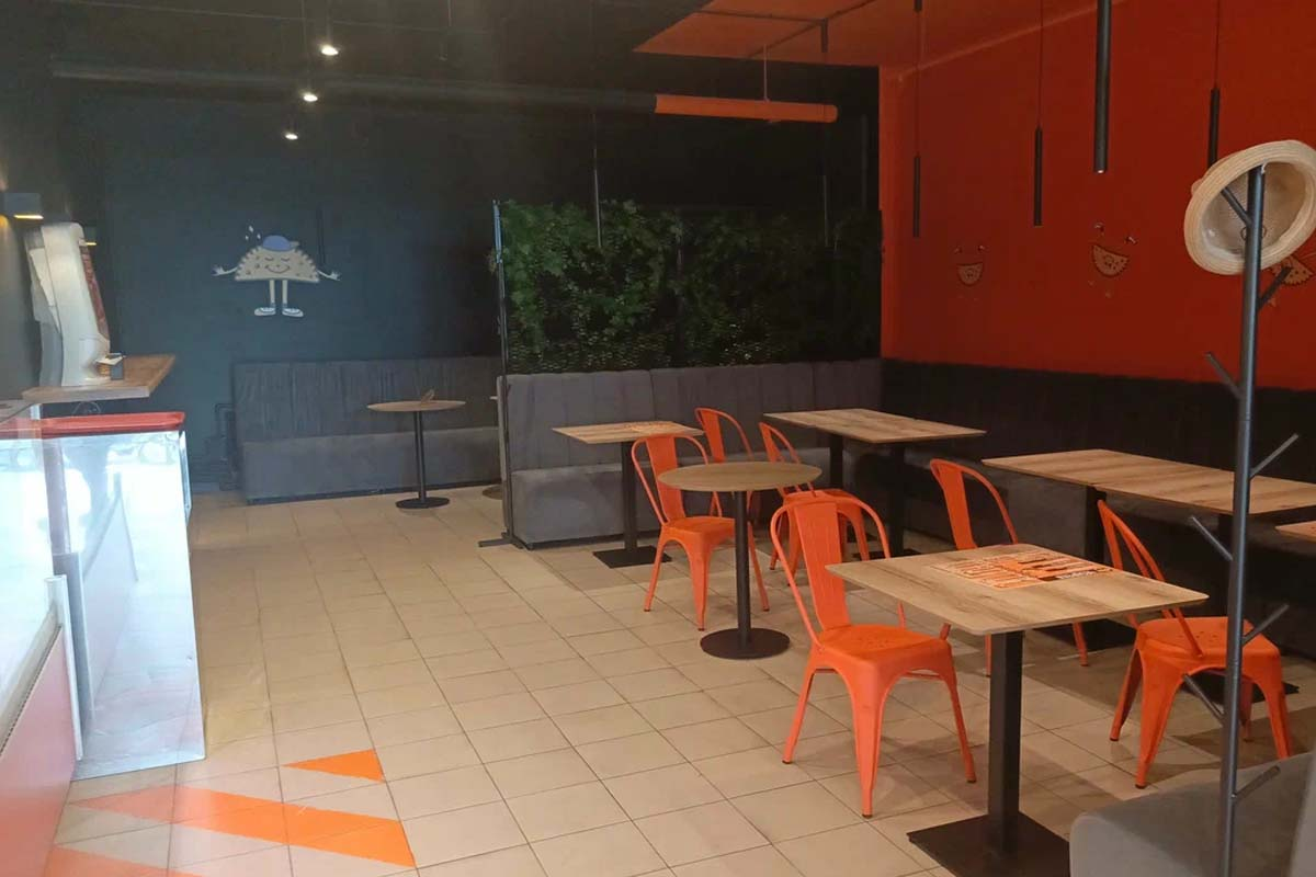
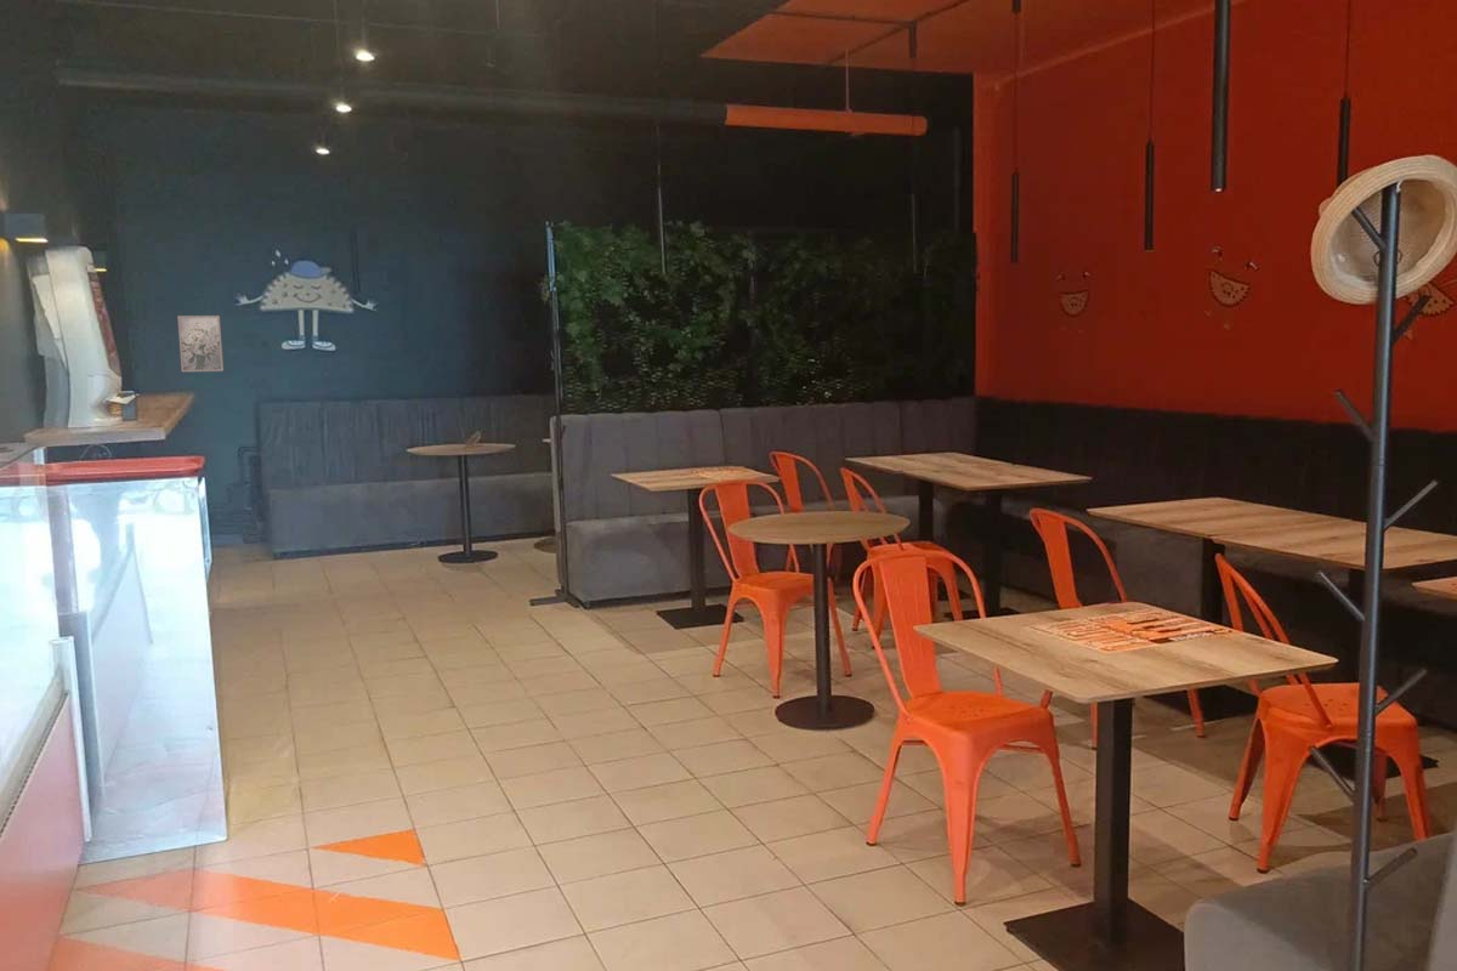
+ wall art [176,314,225,373]
